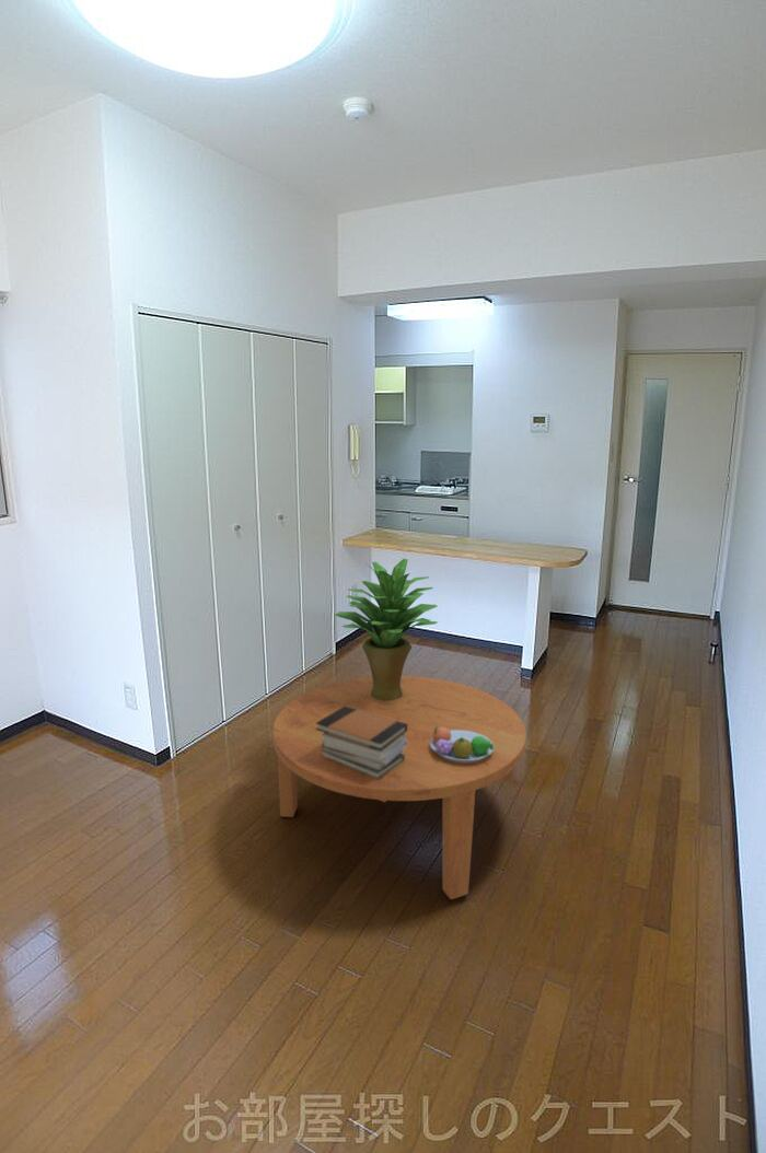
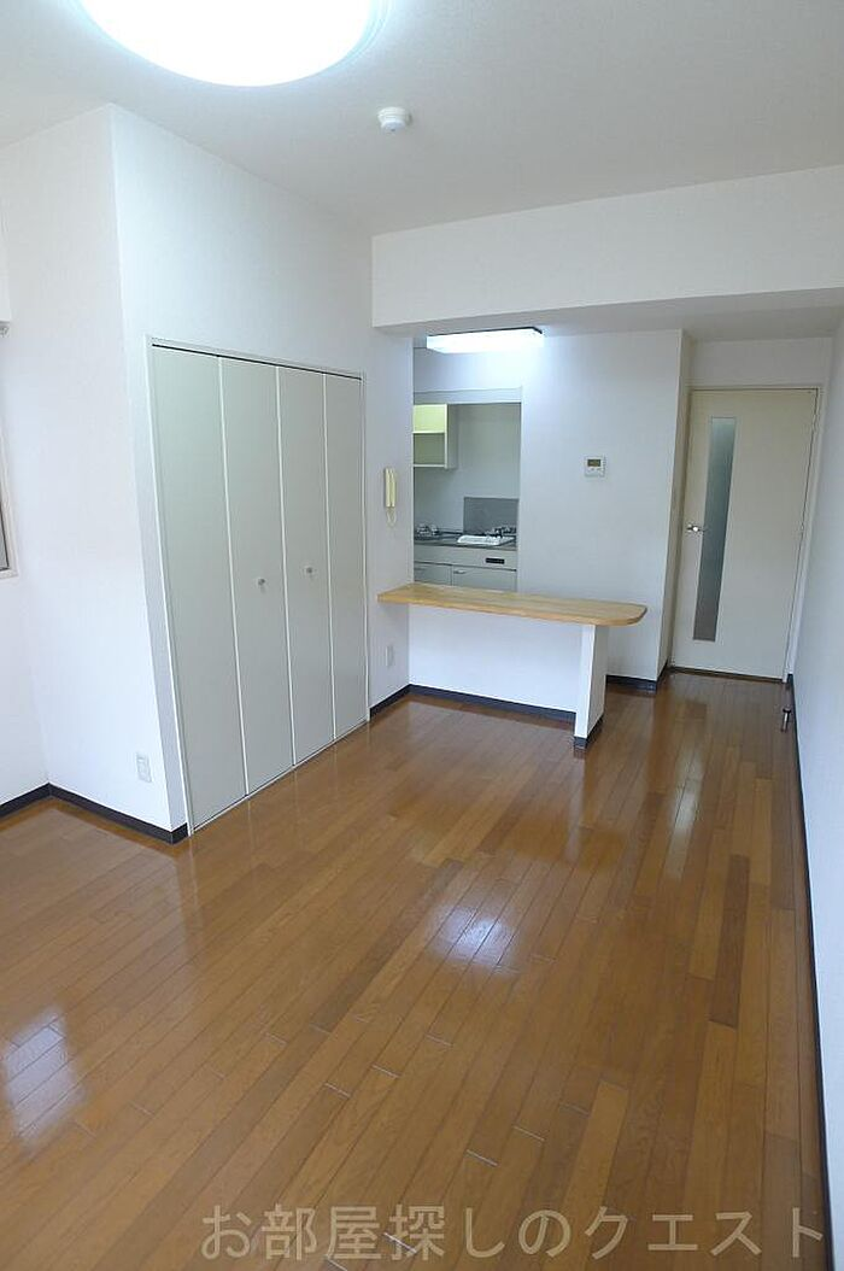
- coffee table [271,675,527,900]
- potted plant [334,558,439,701]
- book stack [316,707,407,779]
- fruit bowl [430,726,494,764]
